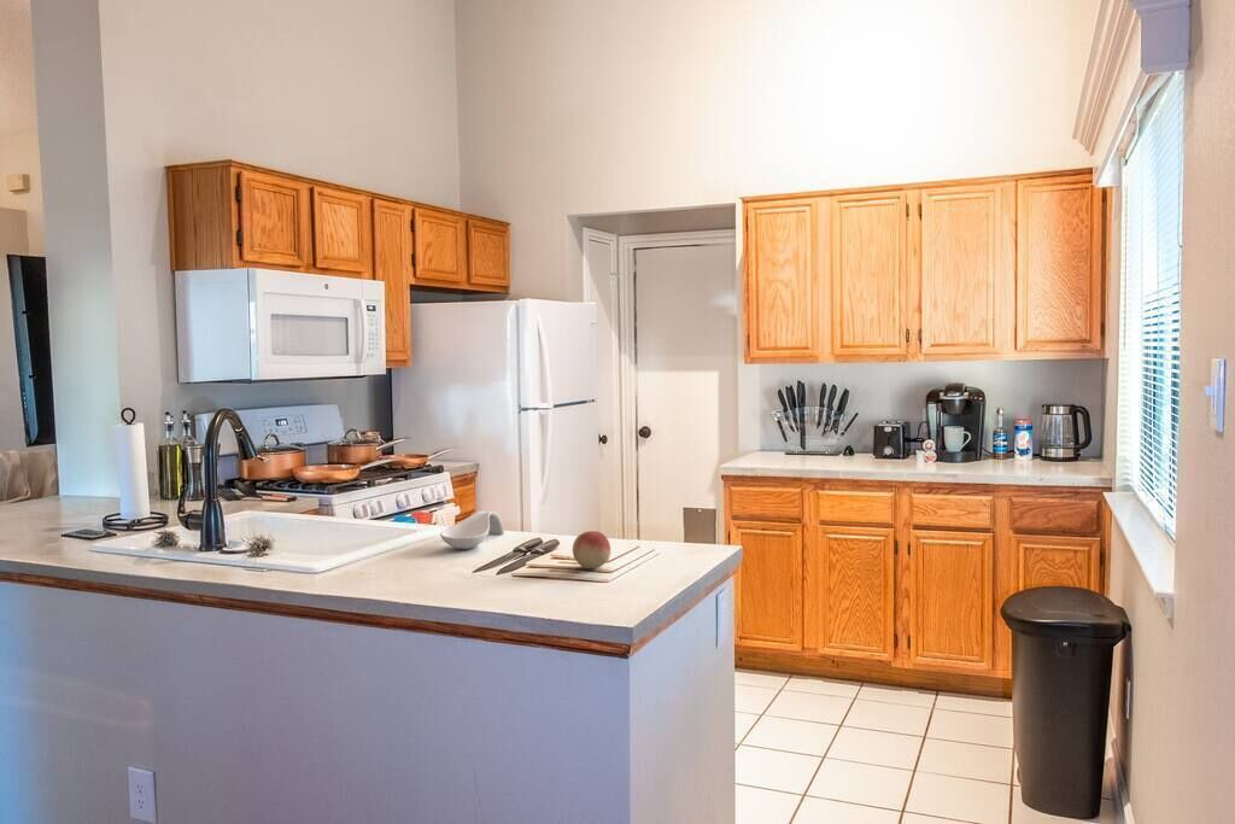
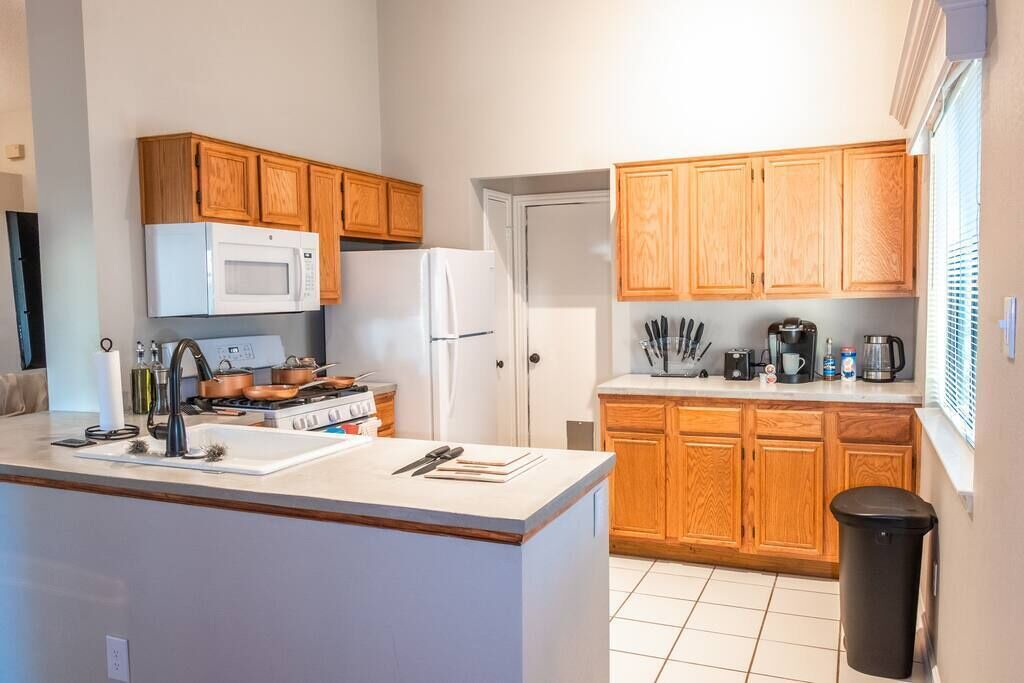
- spoon rest [439,509,505,550]
- fruit [572,530,611,569]
